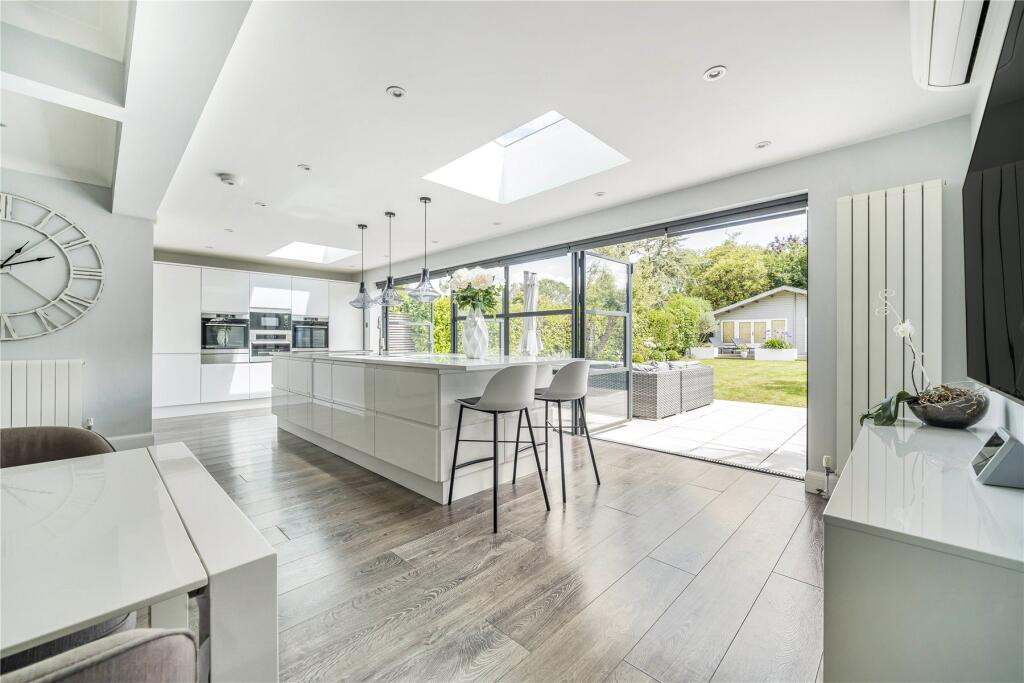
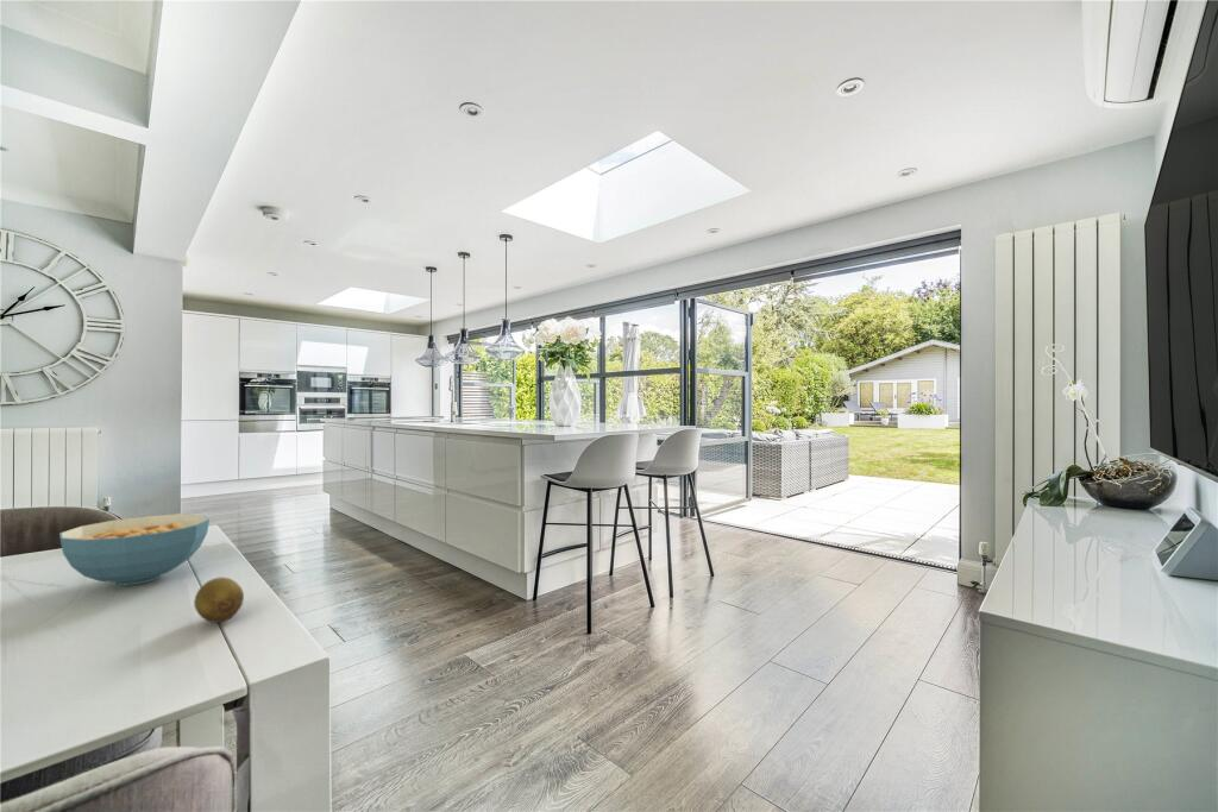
+ fruit [193,577,245,624]
+ cereal bowl [58,514,211,587]
